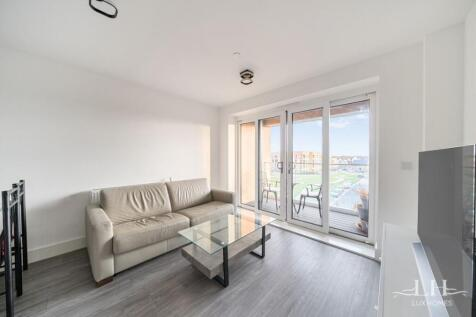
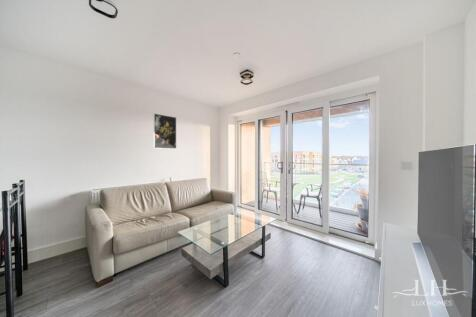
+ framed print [153,113,177,150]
